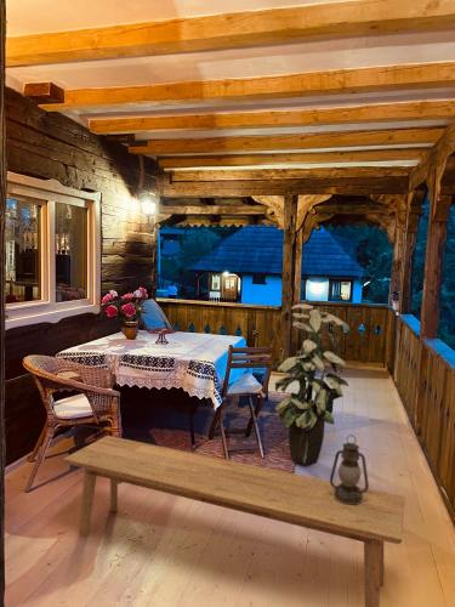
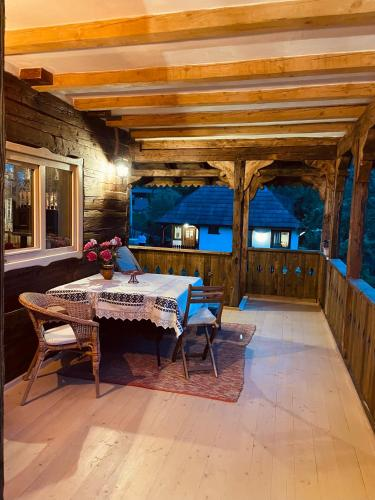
- indoor plant [267,304,351,466]
- bench [62,435,406,607]
- lantern [329,433,370,504]
